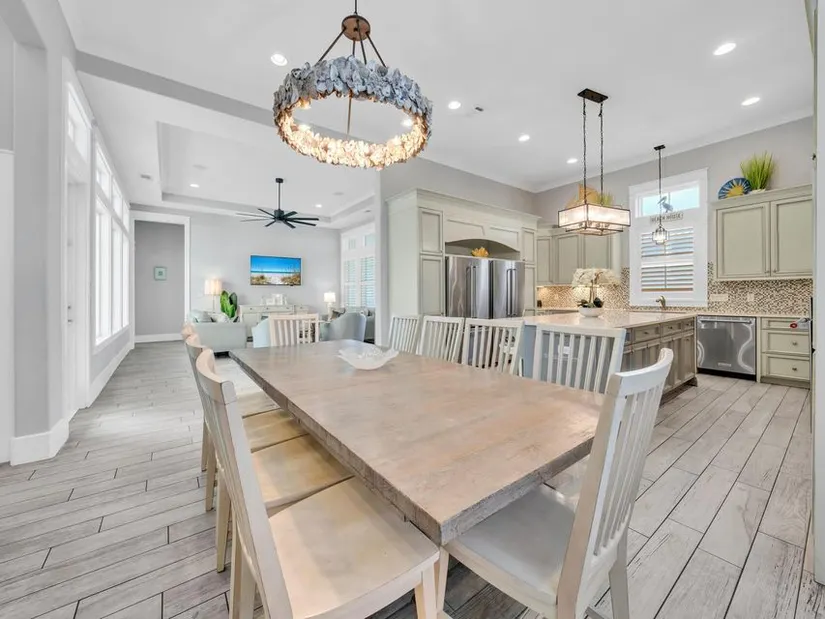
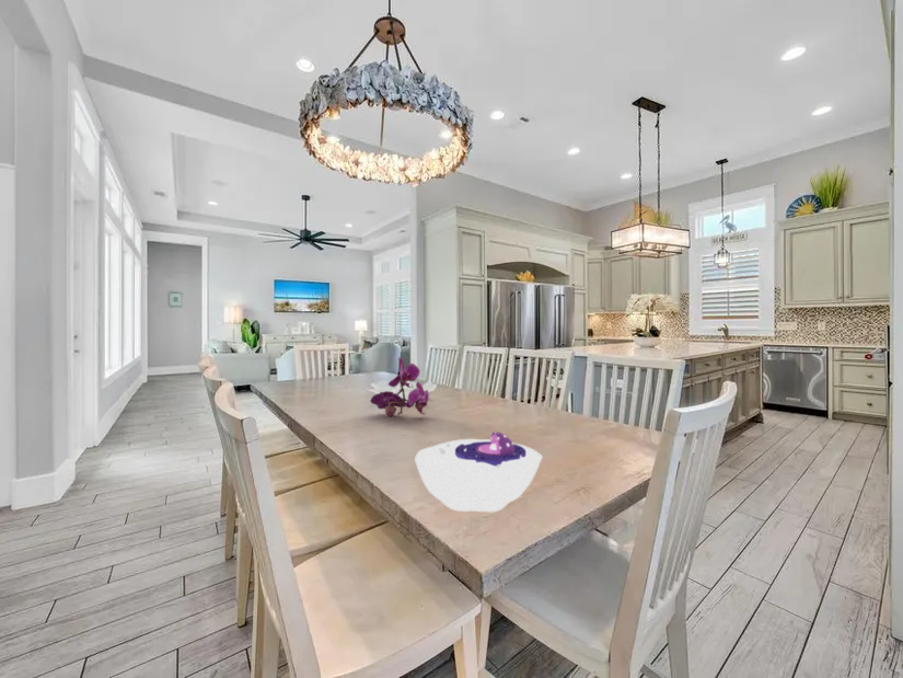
+ flower [369,357,430,418]
+ decorative bowl [414,430,543,513]
